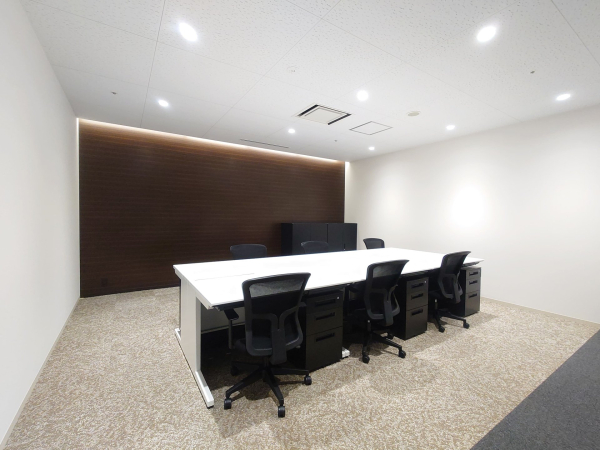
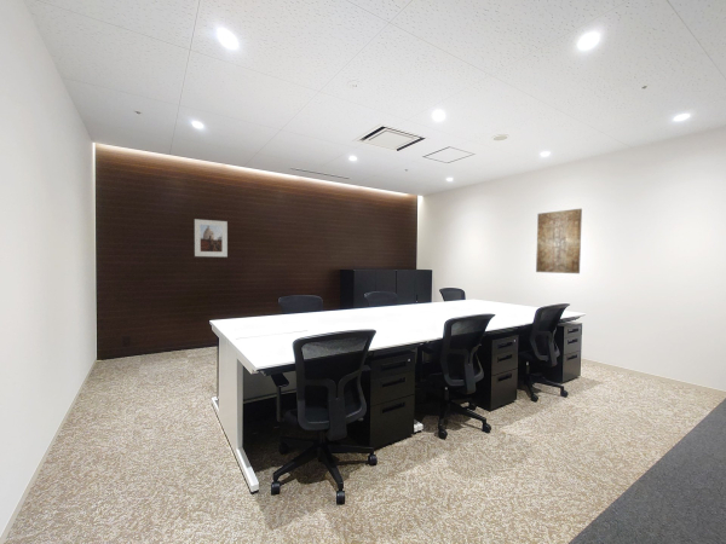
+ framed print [194,218,229,257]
+ wall art [535,208,583,274]
